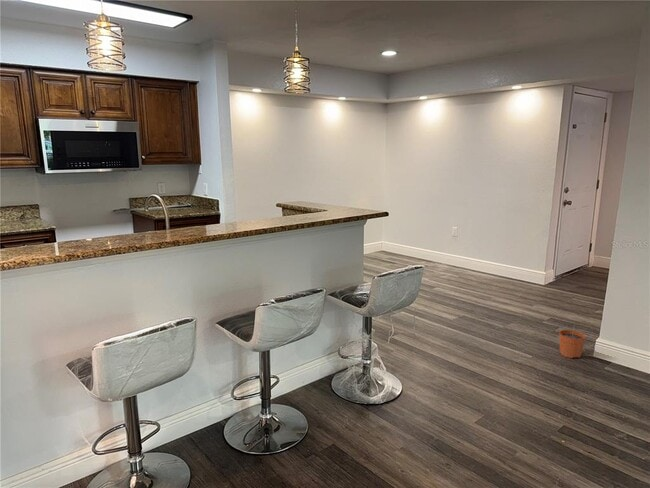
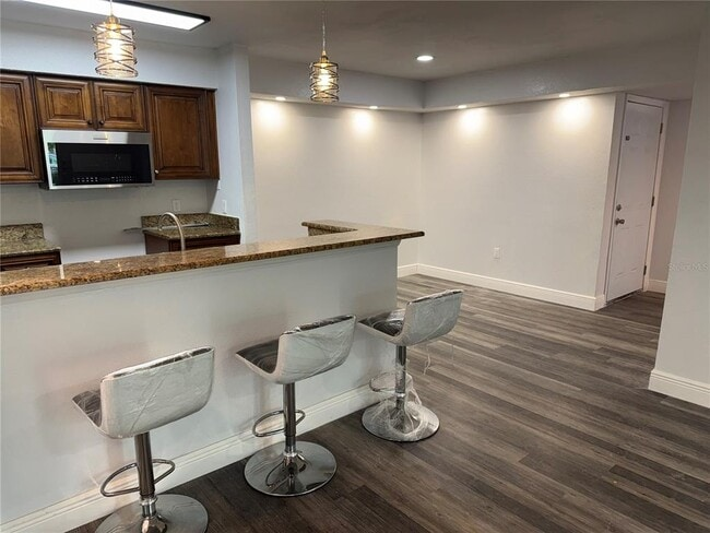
- plant pot [558,322,587,359]
